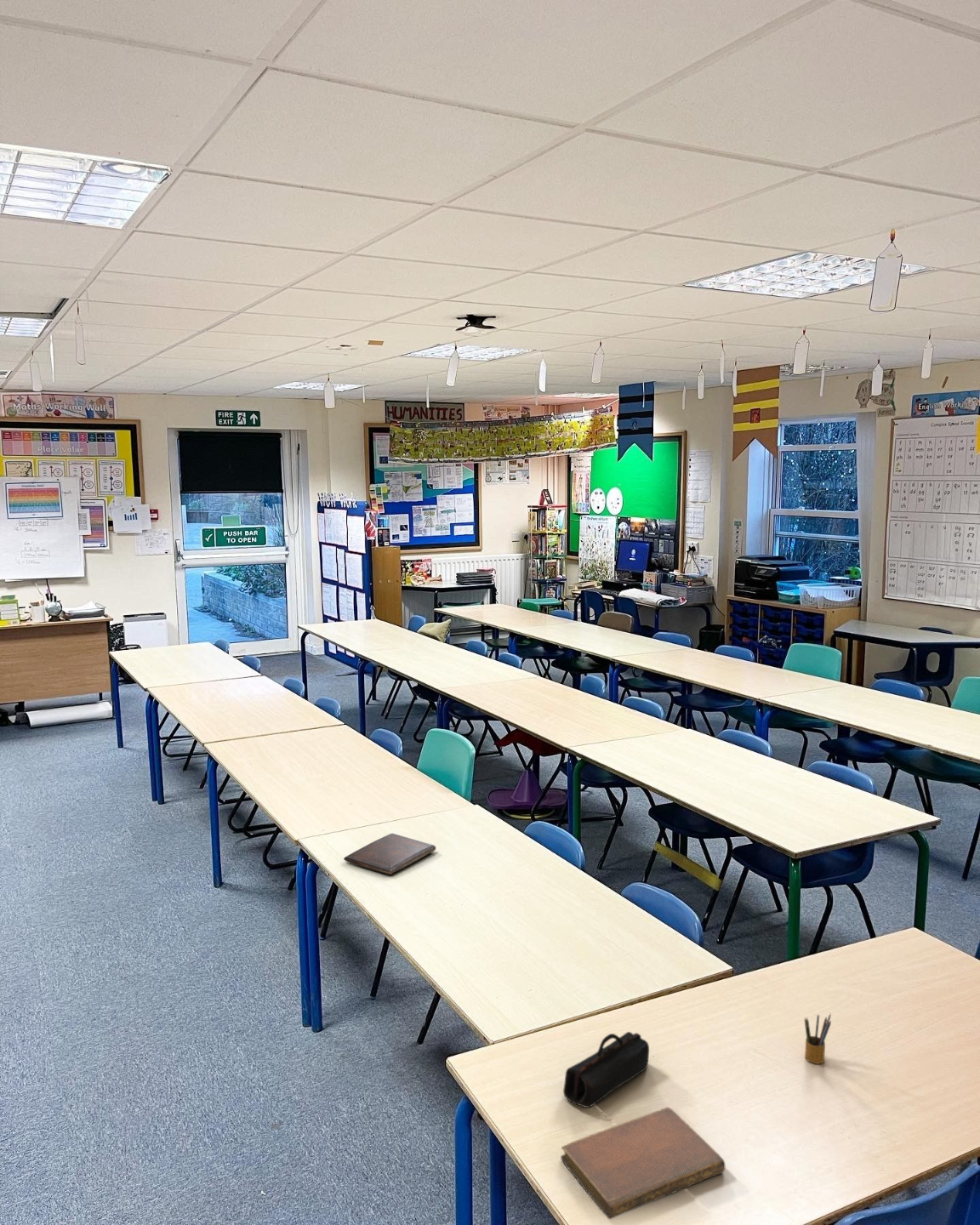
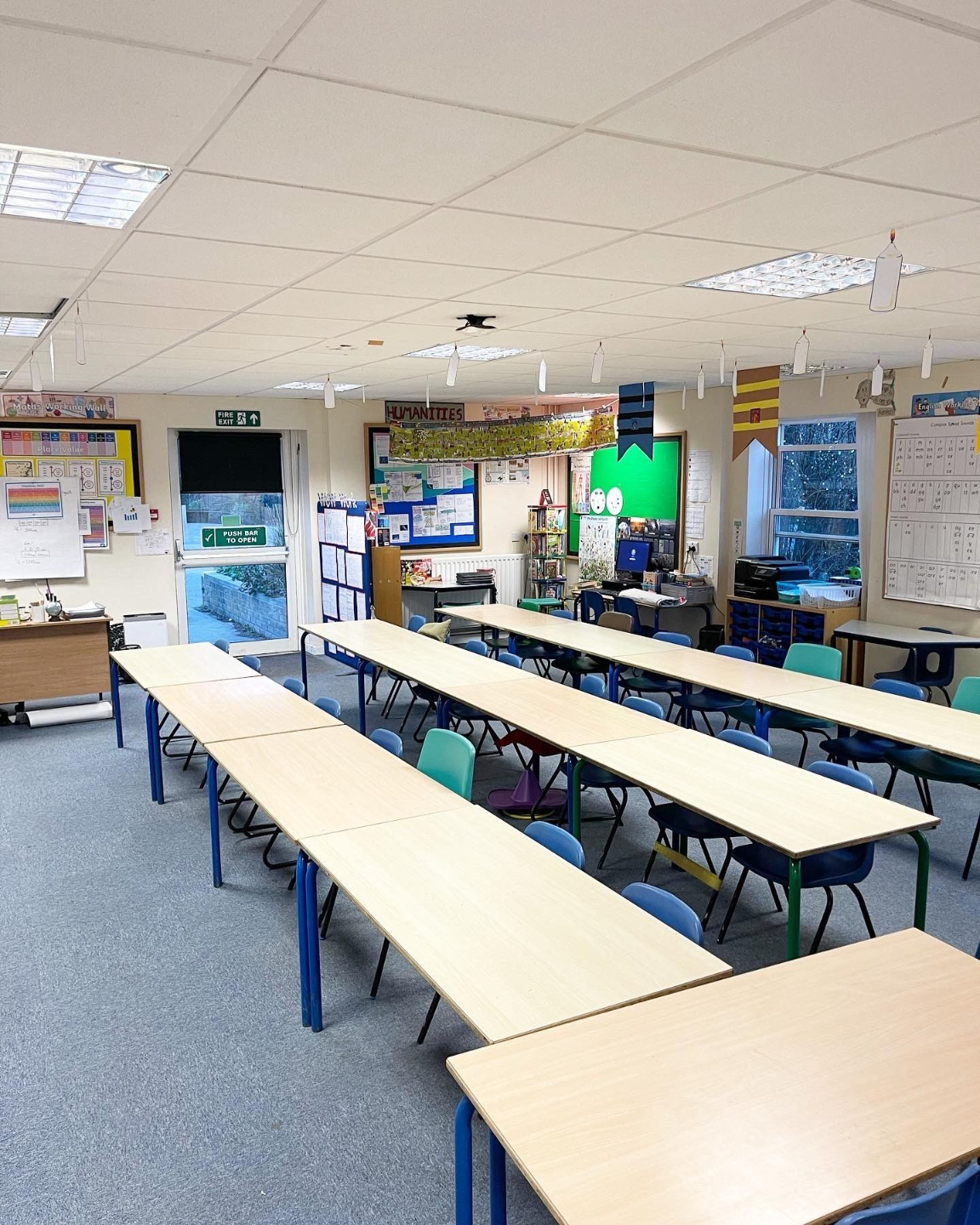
- book [343,833,436,875]
- notebook [560,1107,726,1220]
- pencil box [804,1013,832,1065]
- pencil case [562,1031,650,1108]
